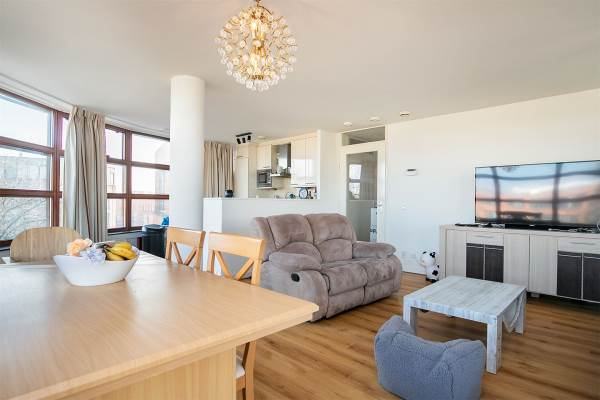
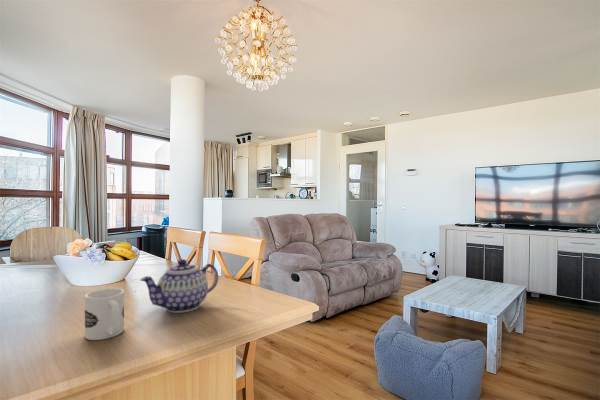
+ mug [84,287,125,341]
+ teapot [139,258,219,314]
